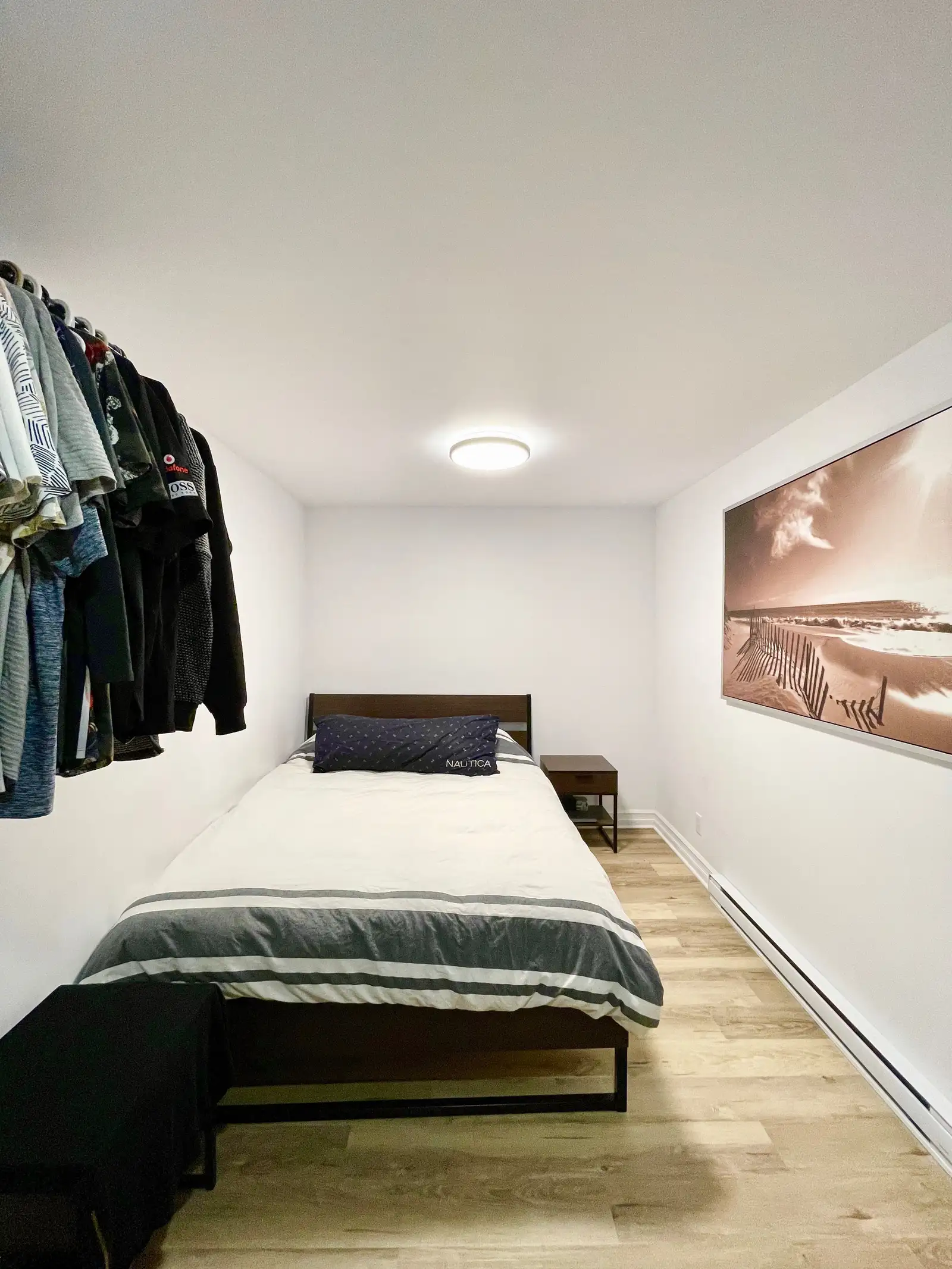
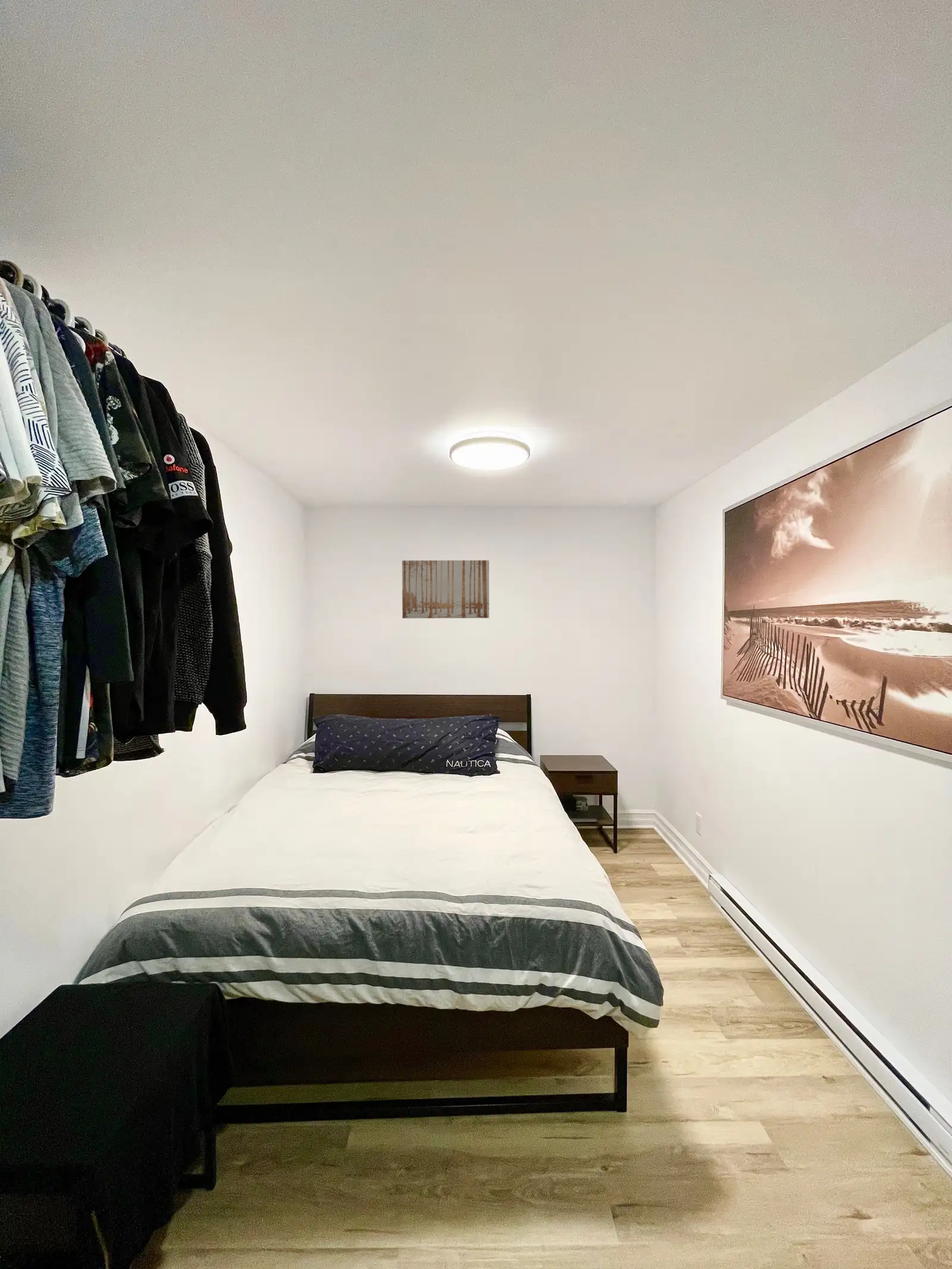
+ wall art [402,560,490,619]
